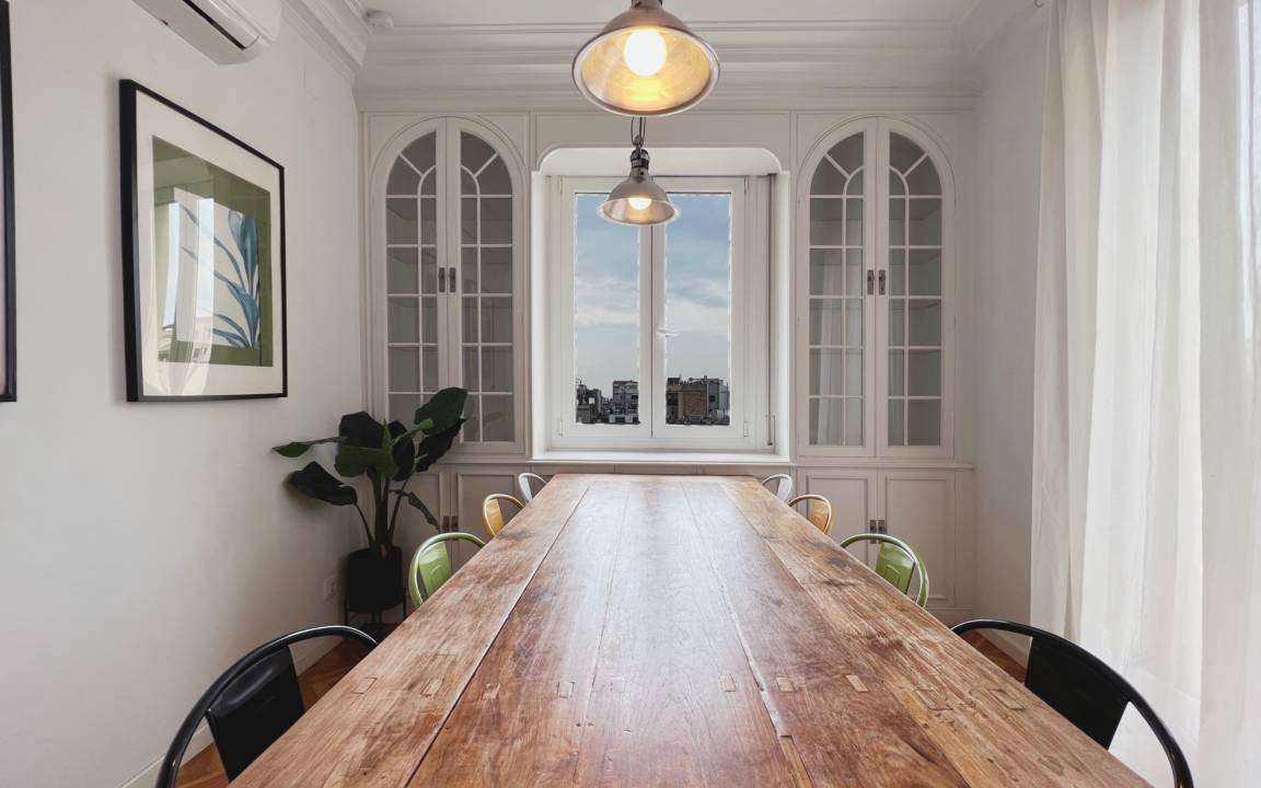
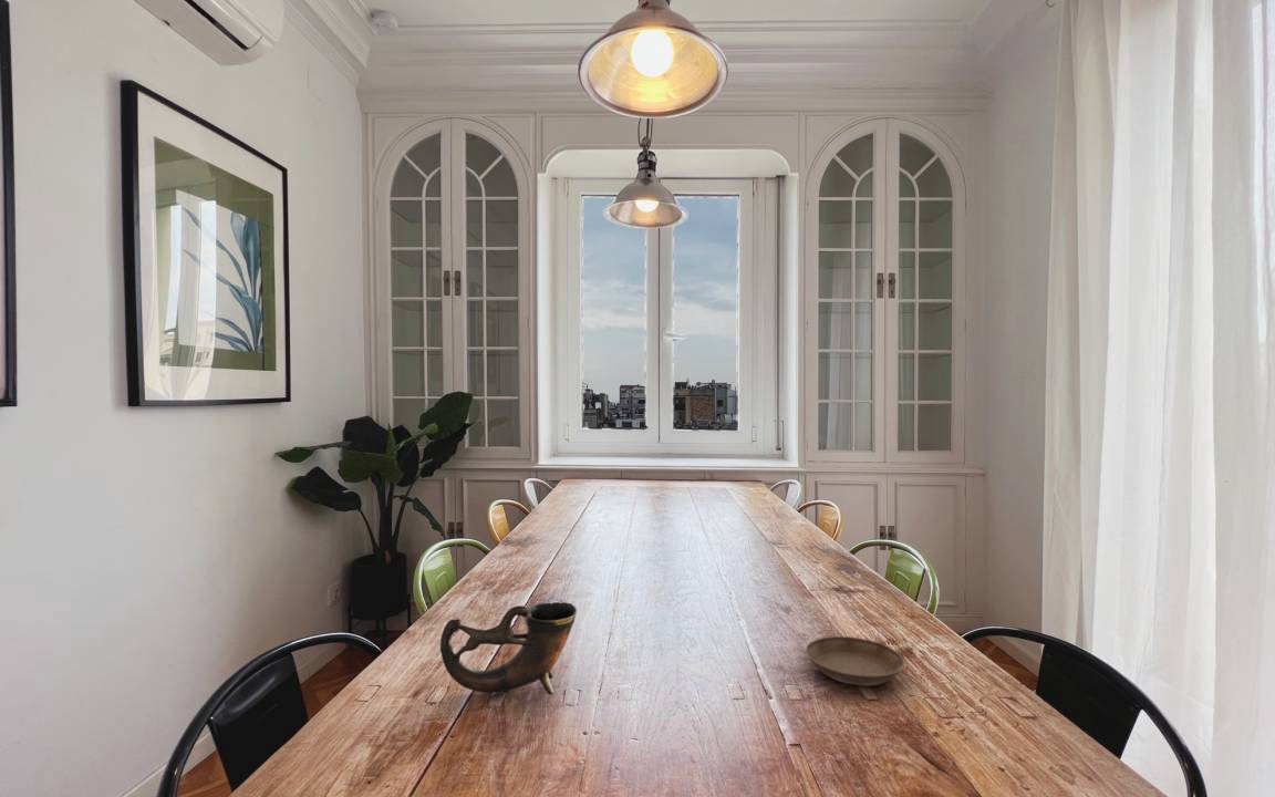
+ cup [439,601,578,695]
+ saucer [805,635,905,686]
